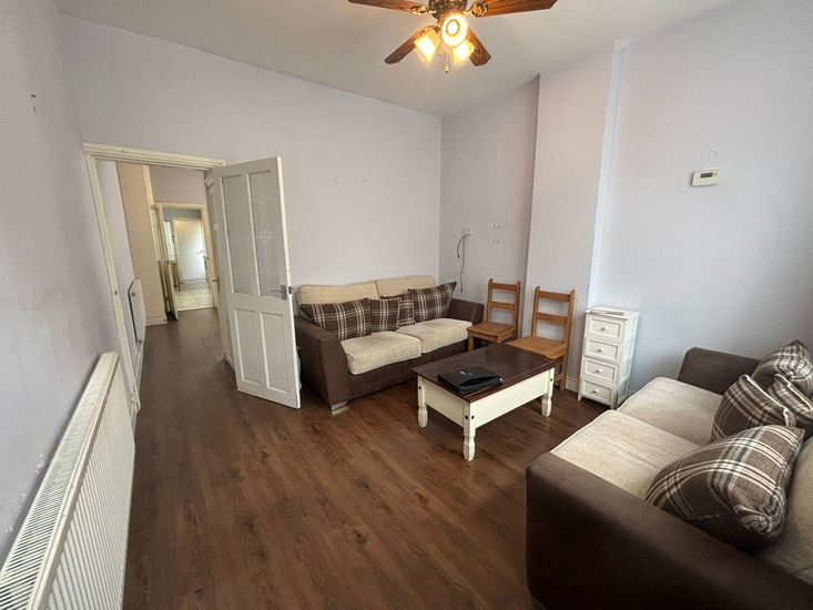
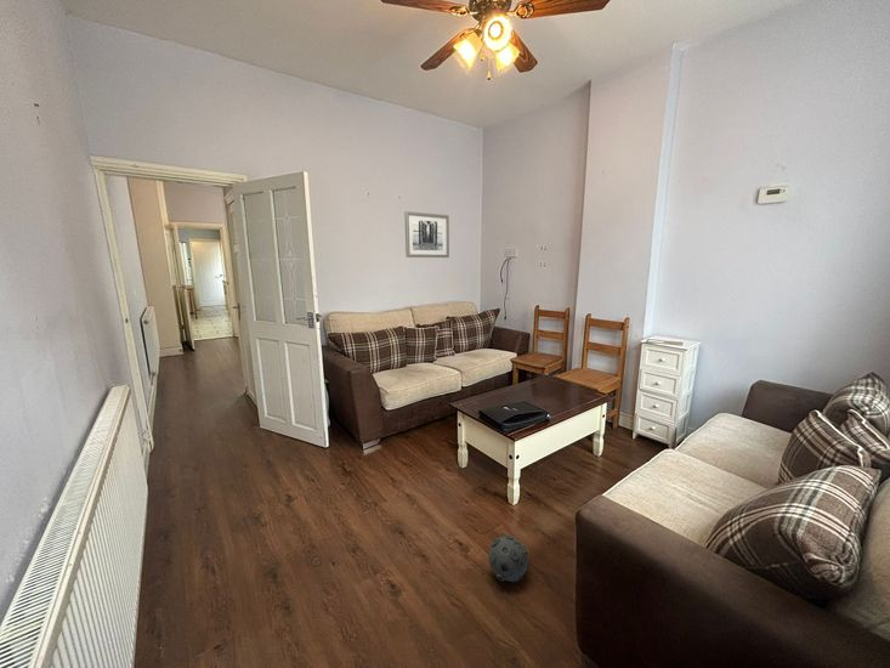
+ ball [488,534,529,583]
+ wall art [403,210,450,259]
